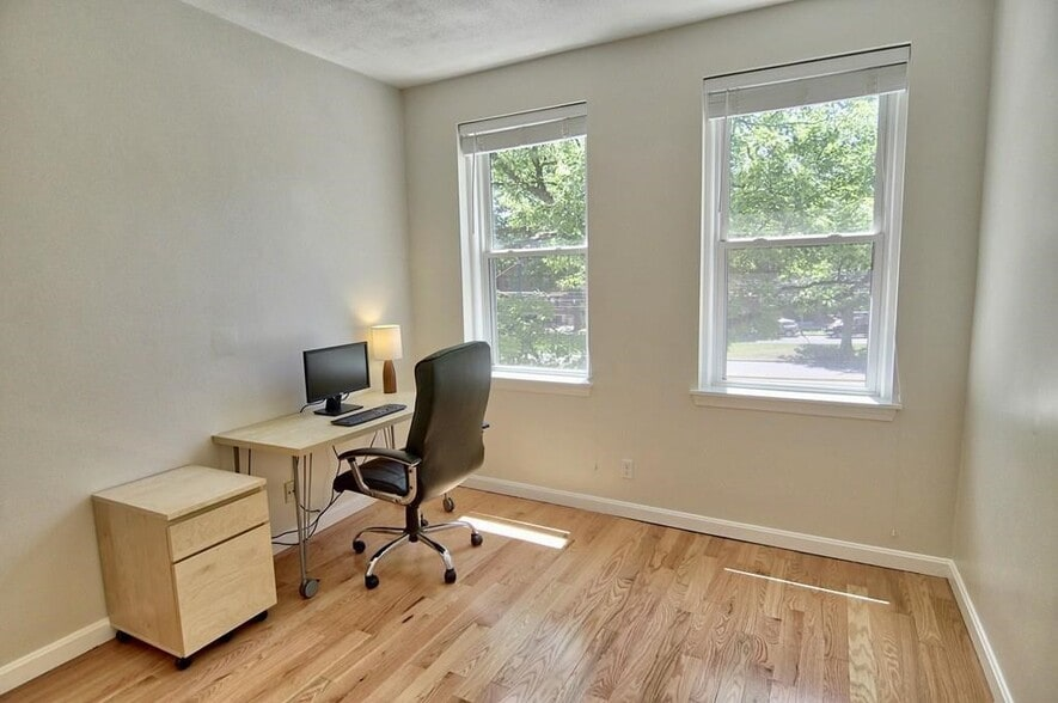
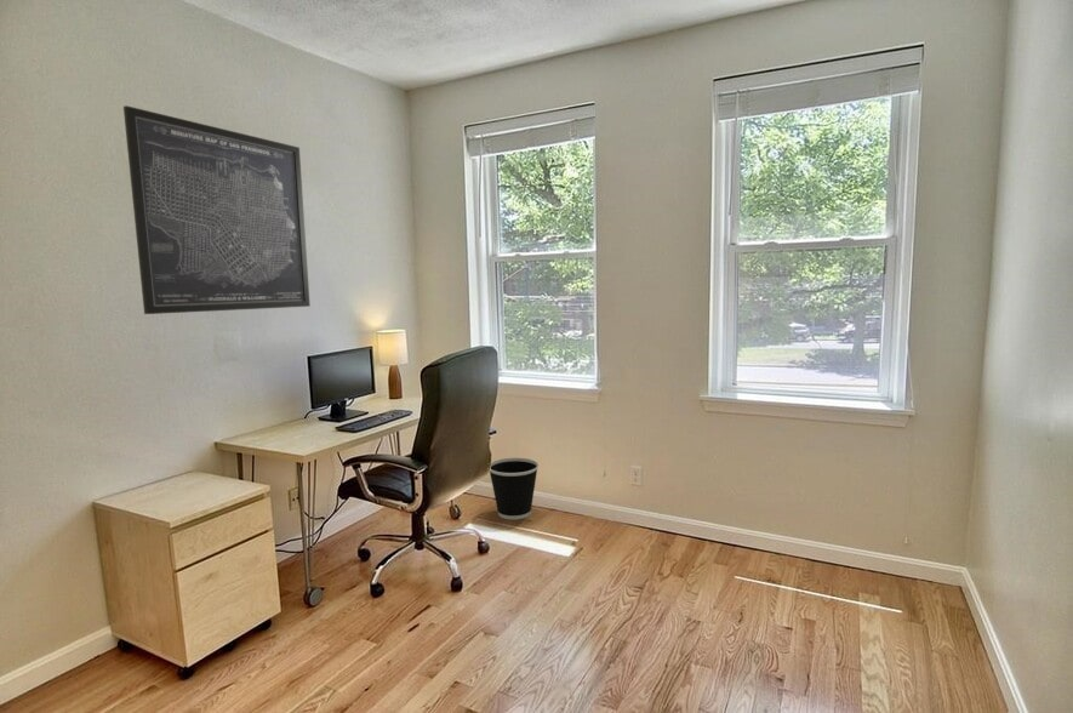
+ wastebasket [489,457,540,521]
+ wall art [122,104,312,315]
